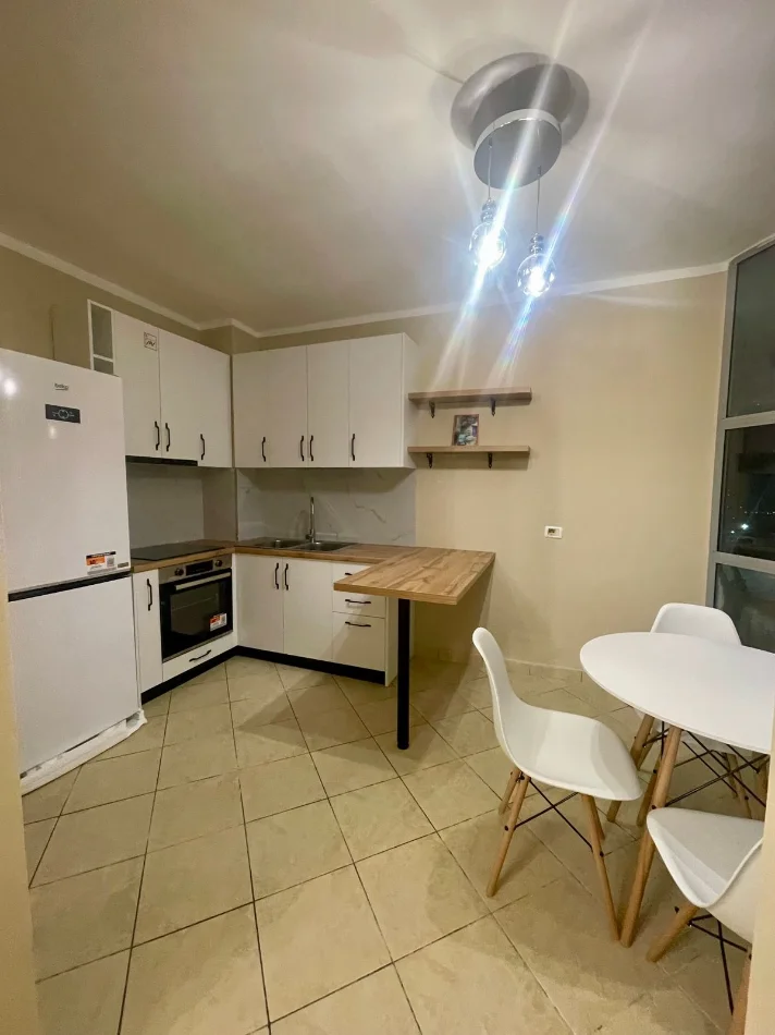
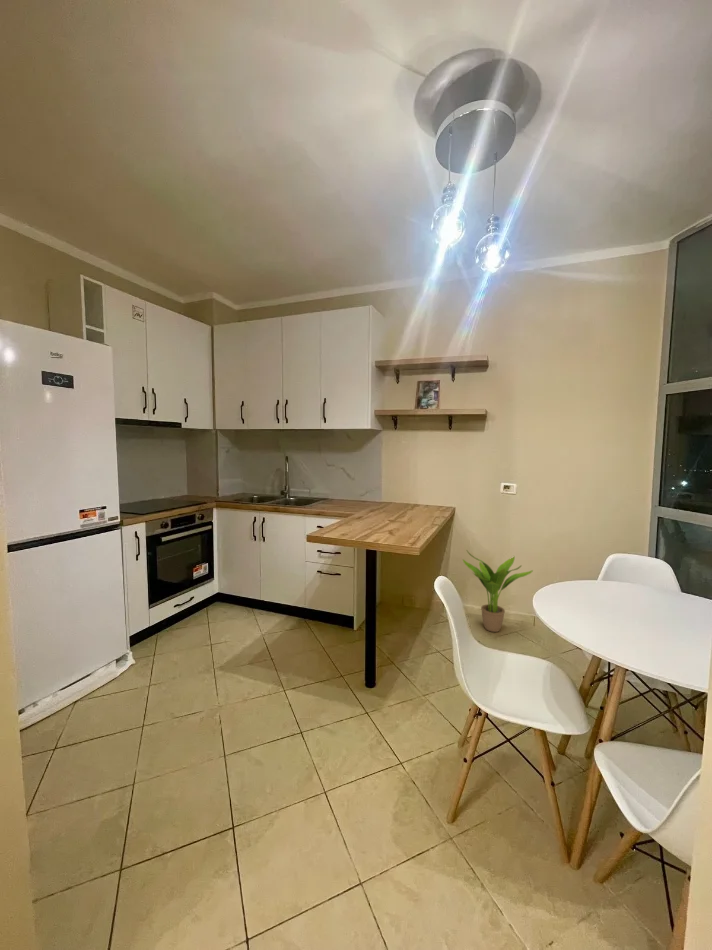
+ potted plant [462,550,534,633]
